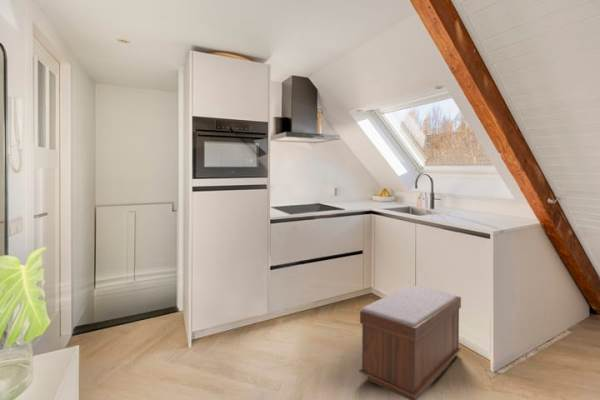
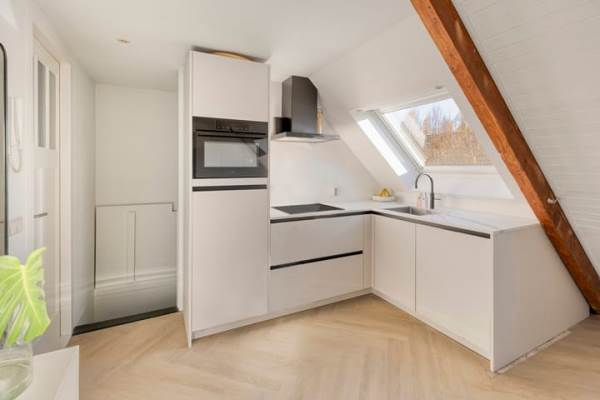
- bench [359,285,462,400]
